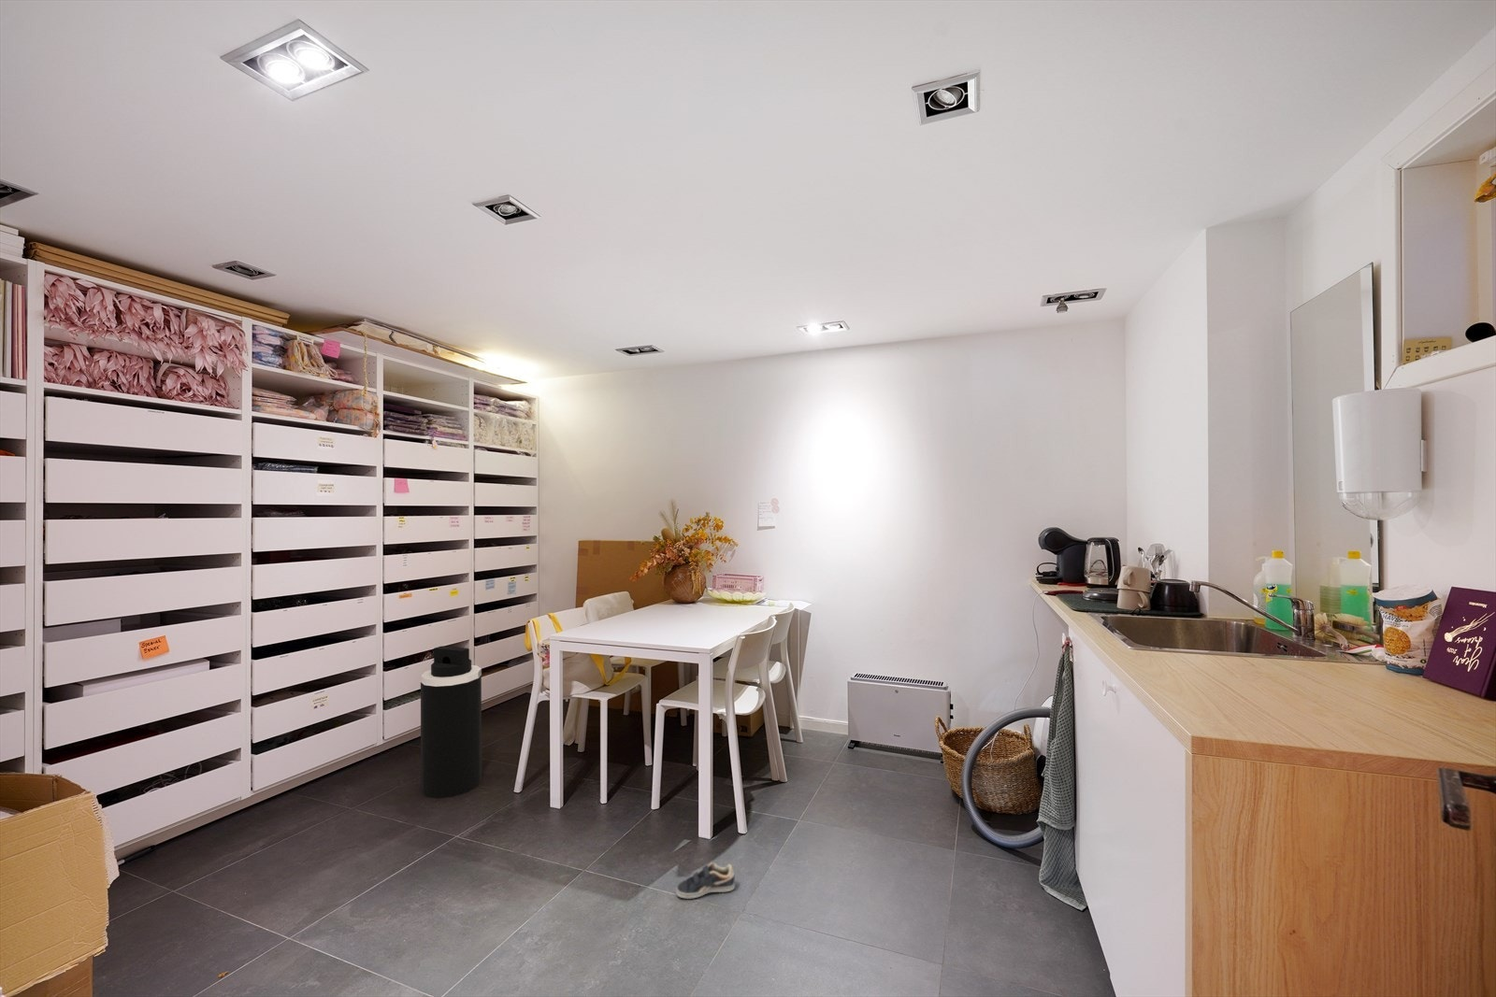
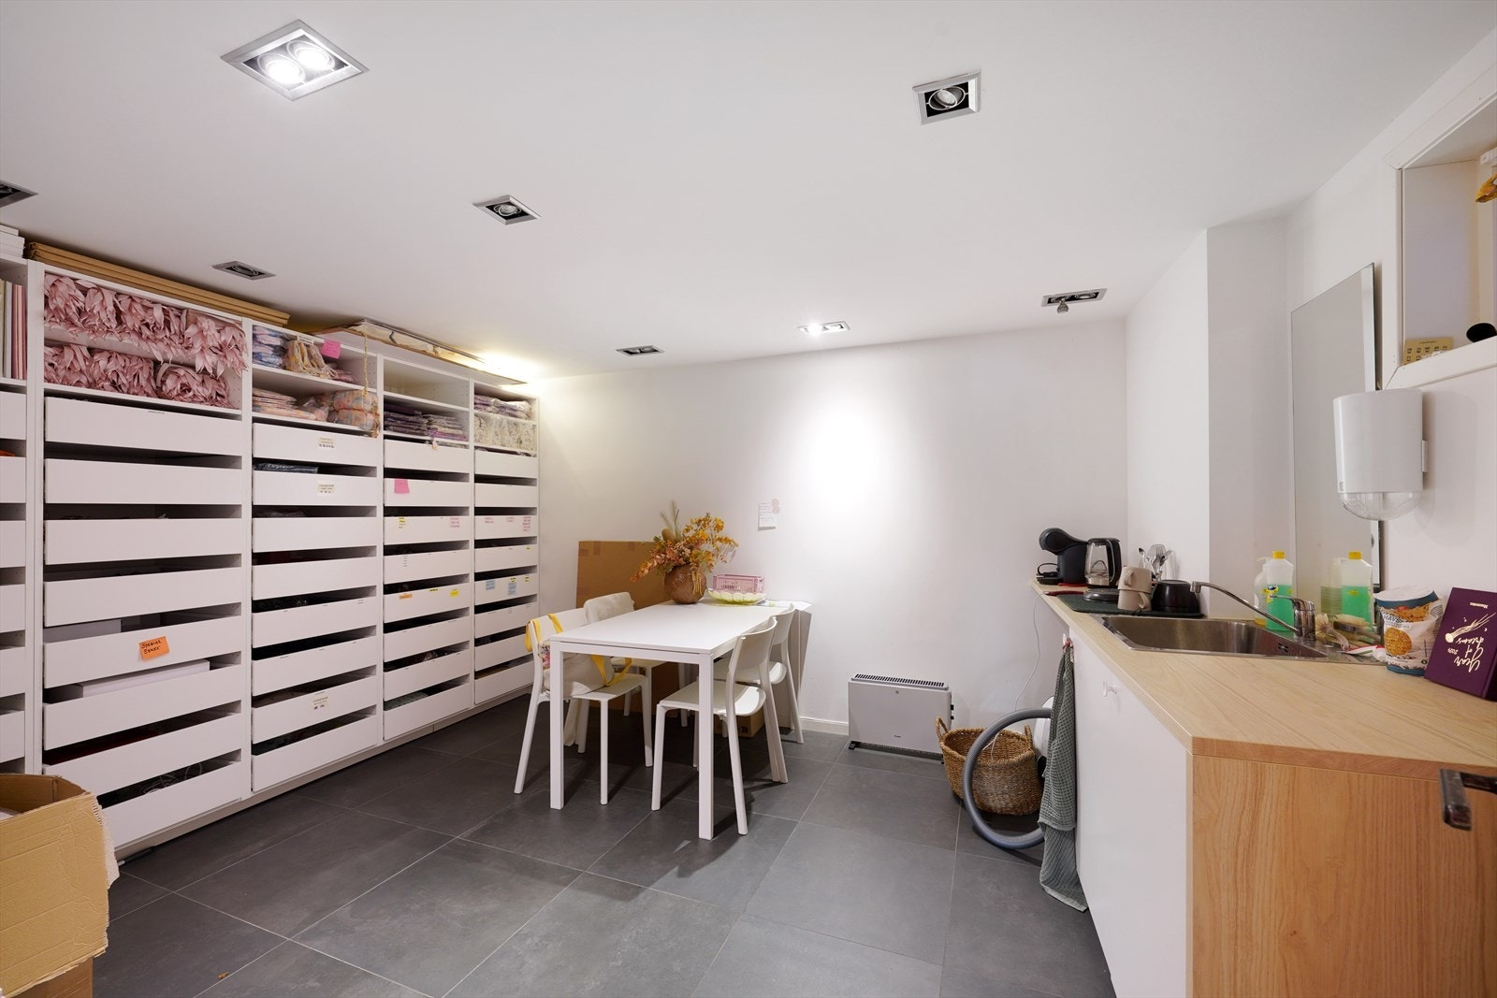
- trash can [420,644,482,799]
- sneaker [675,861,736,900]
